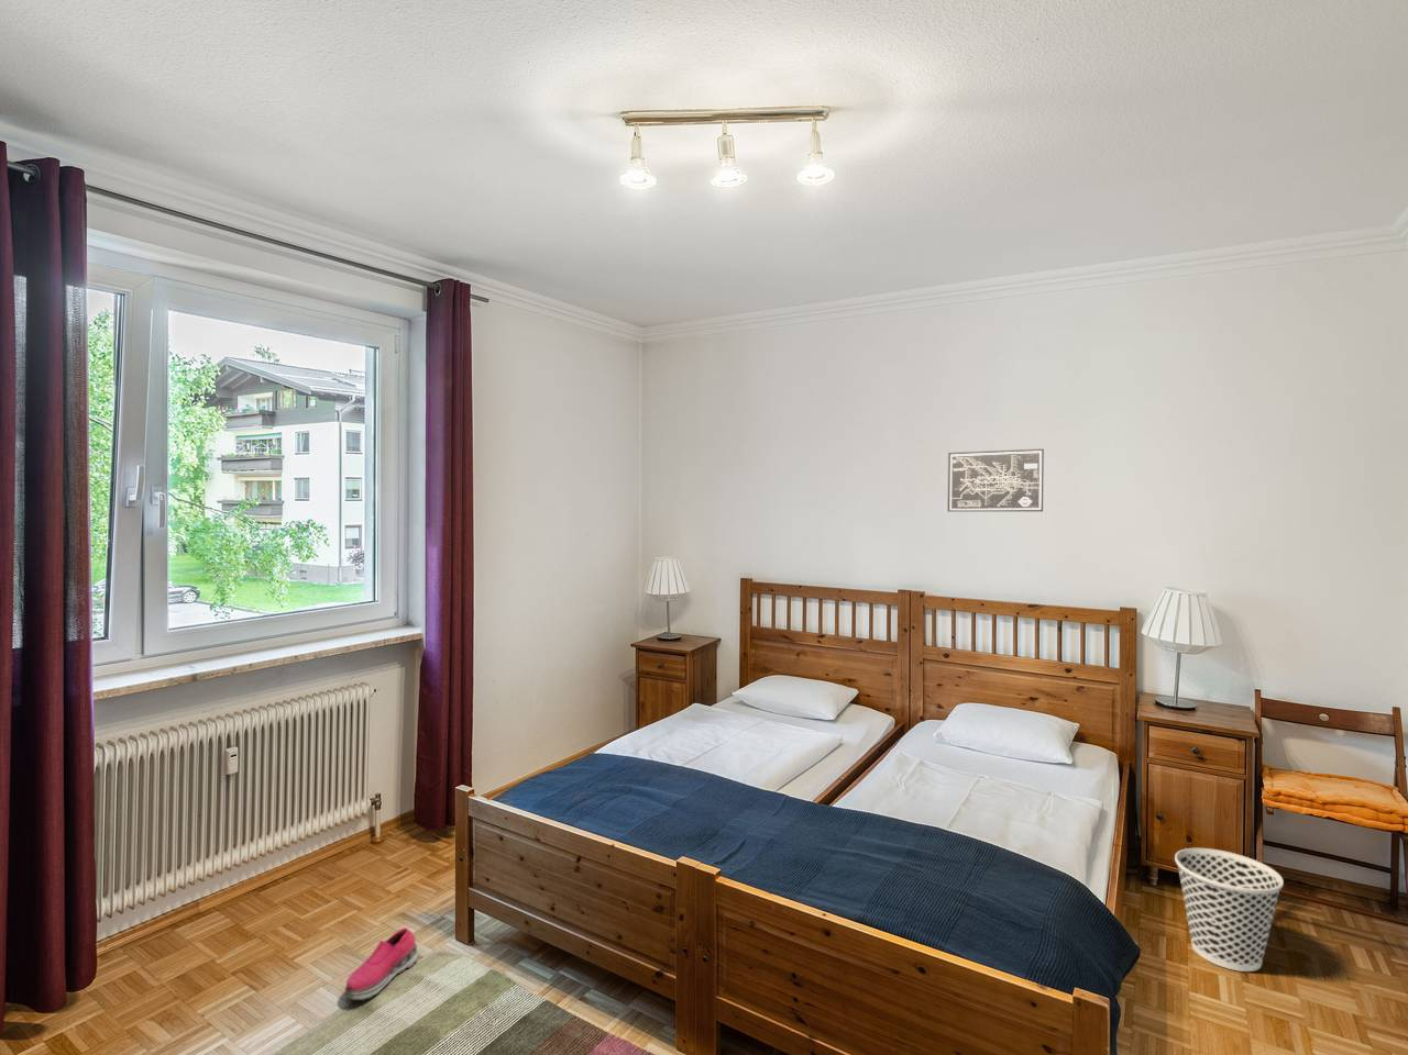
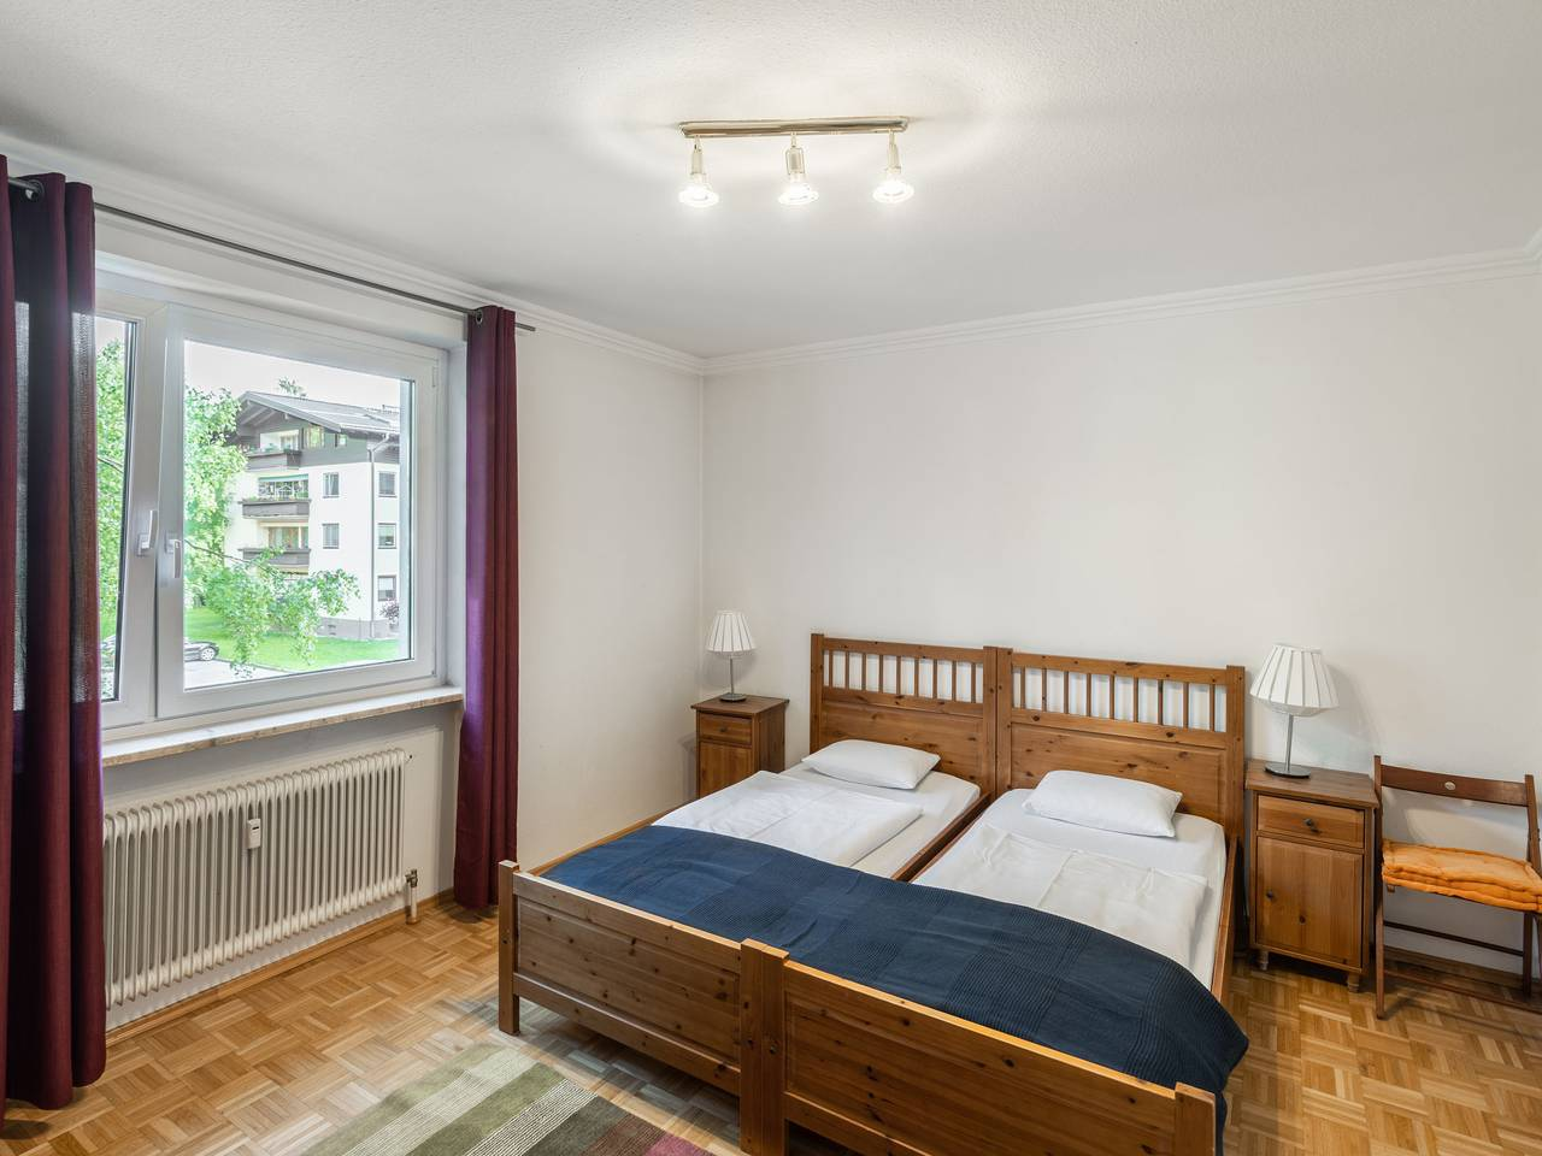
- wall art [947,448,1045,512]
- wastebasket [1174,848,1285,973]
- shoe [345,926,419,1001]
